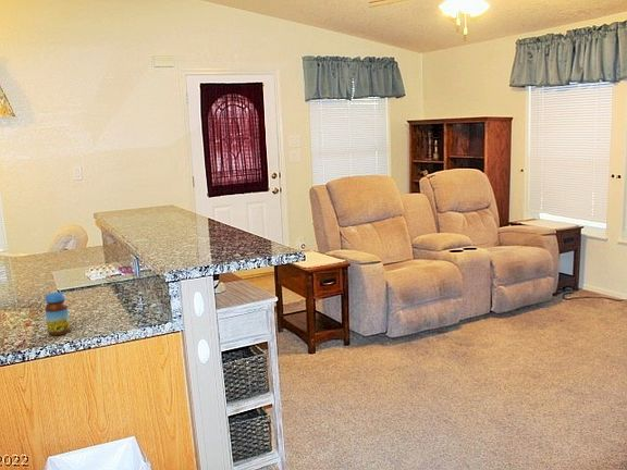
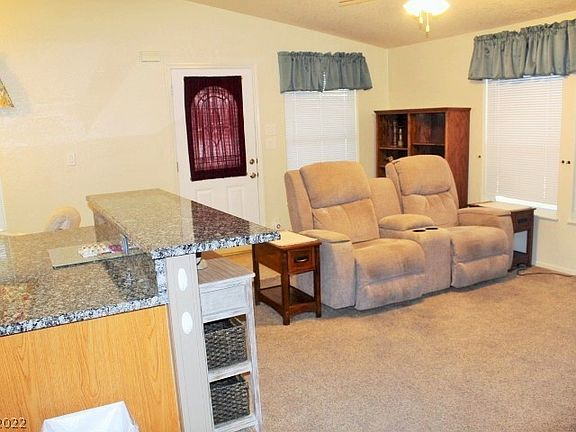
- jar [45,292,71,336]
